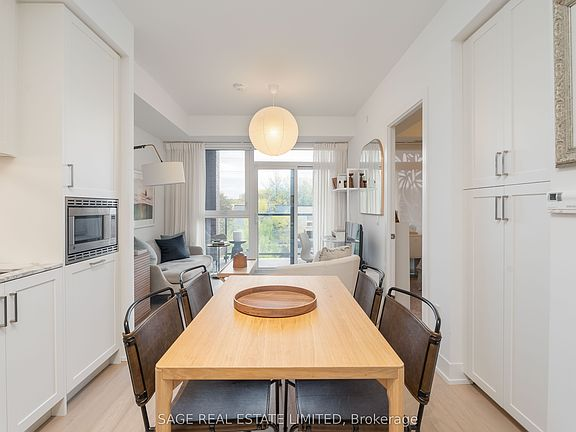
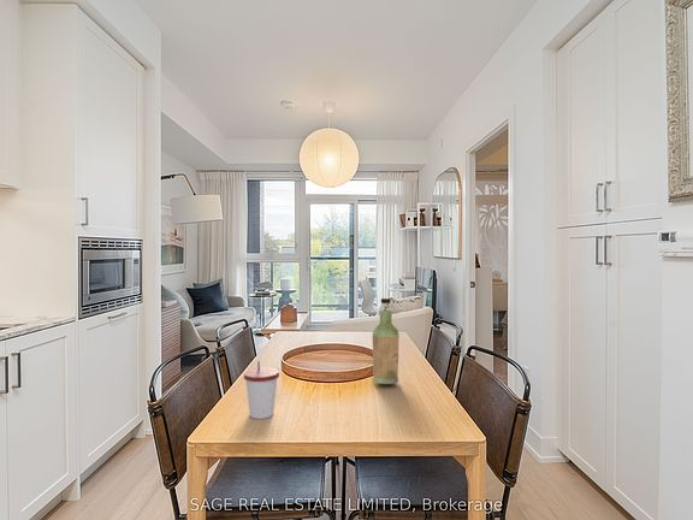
+ cup [243,360,280,420]
+ bottle [372,297,401,385]
